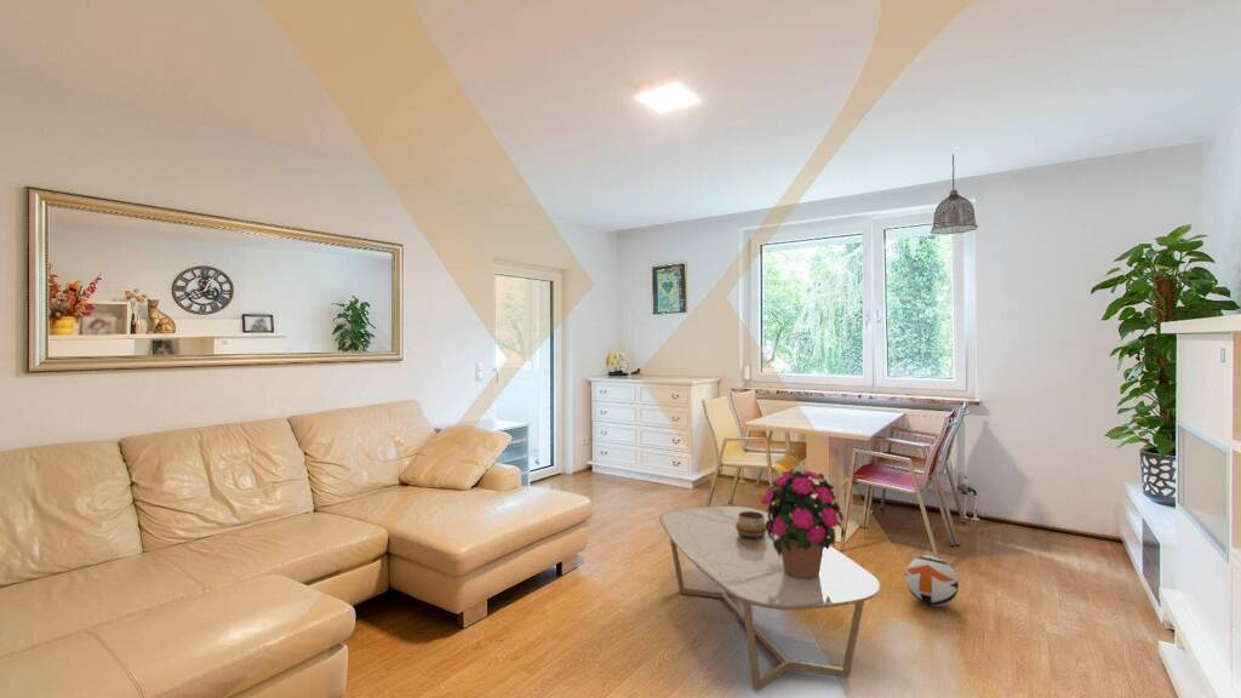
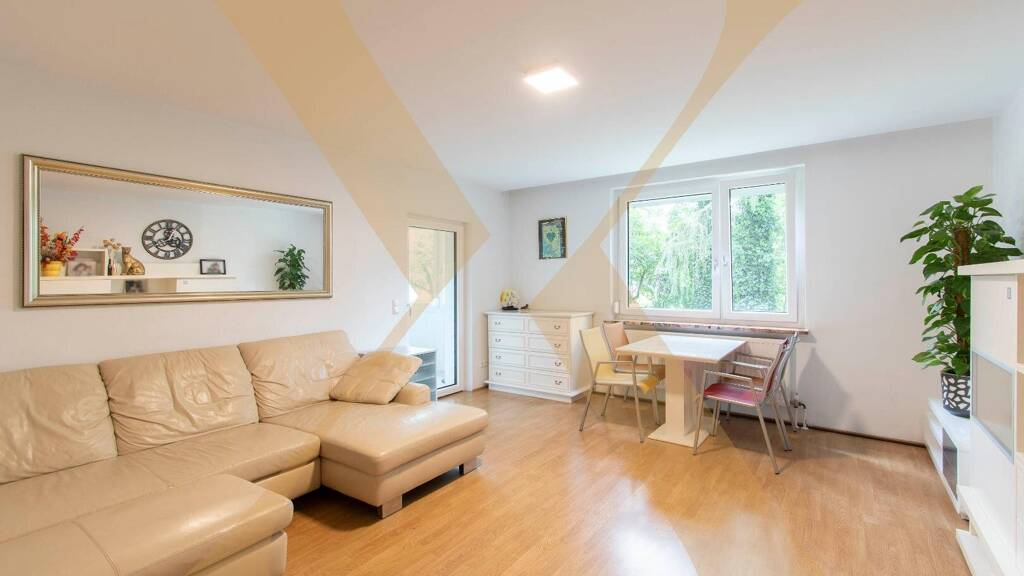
- pendant lamp [930,153,979,236]
- coffee table [658,505,882,693]
- potted flower [760,467,846,579]
- ball [904,555,960,607]
- decorative bowl [736,511,767,538]
